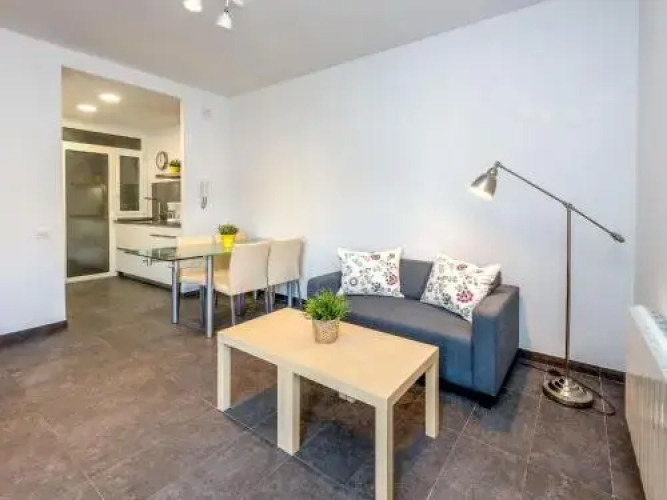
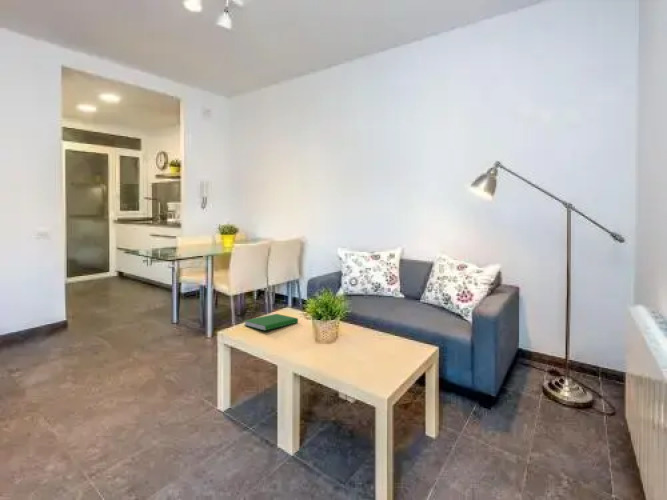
+ hardcover book [243,313,299,332]
